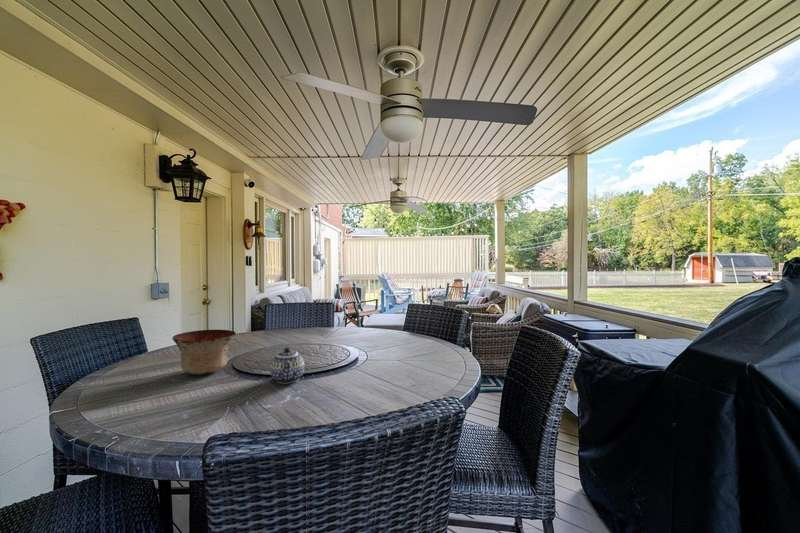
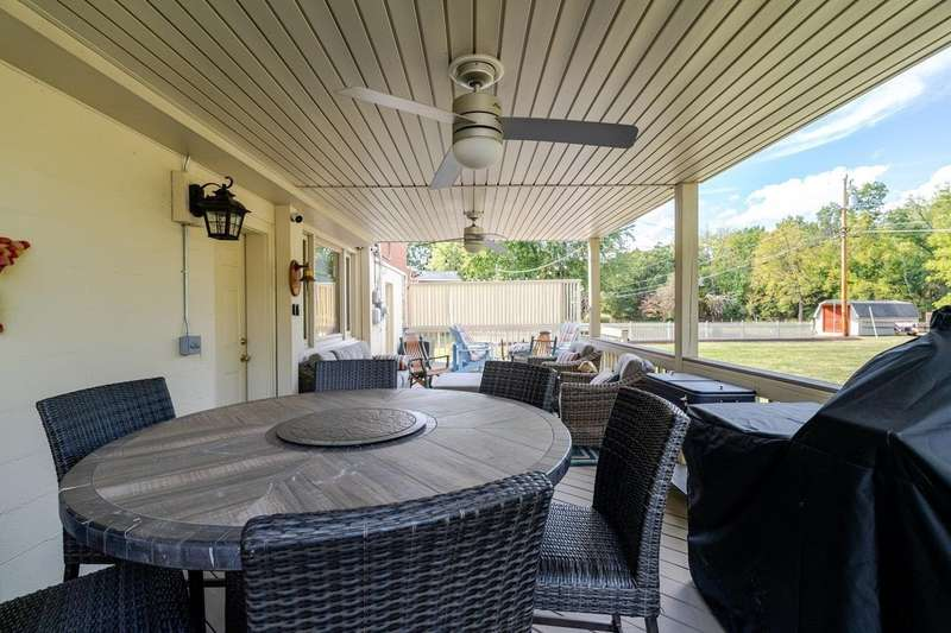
- teapot [269,346,305,385]
- bowl [171,329,237,375]
